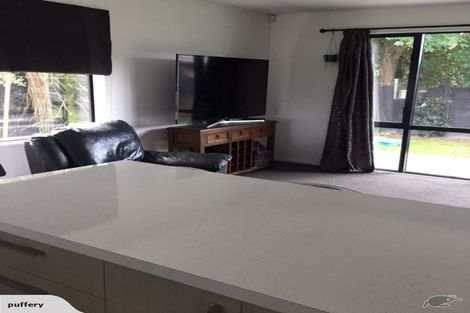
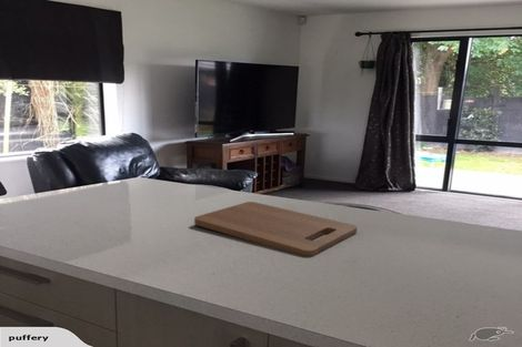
+ cutting board [193,201,358,257]
